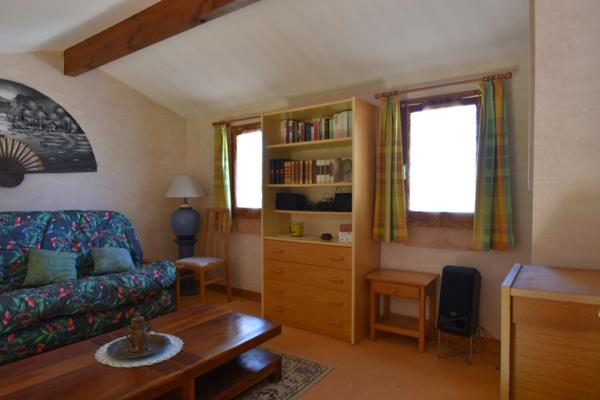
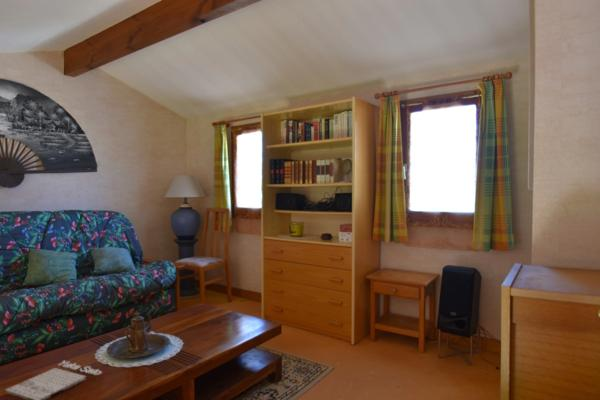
+ magazine [4,359,103,400]
